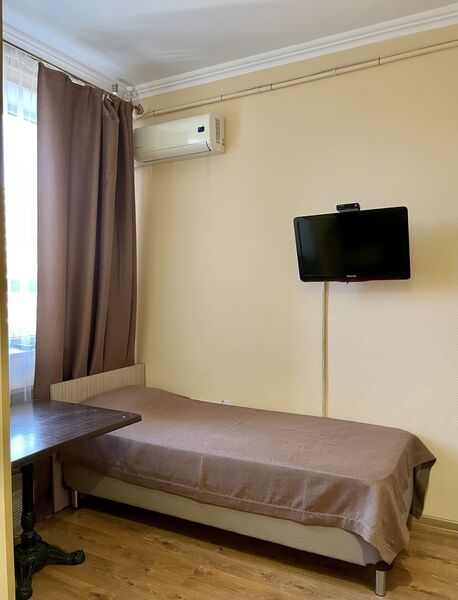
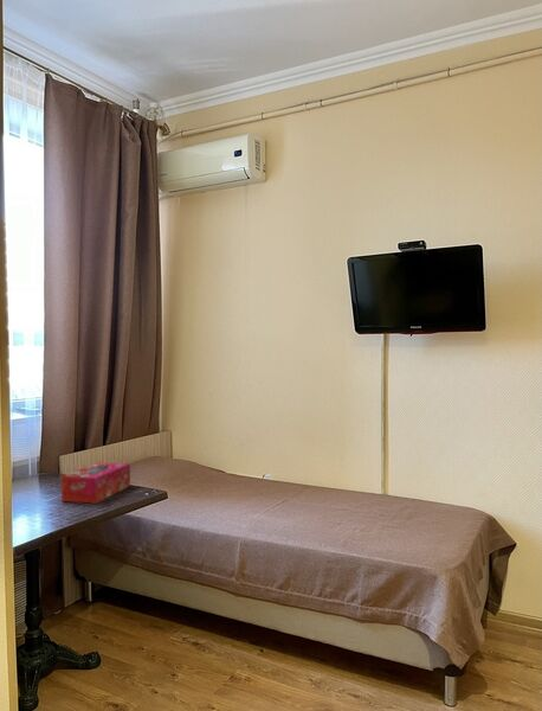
+ tissue box [60,461,131,505]
